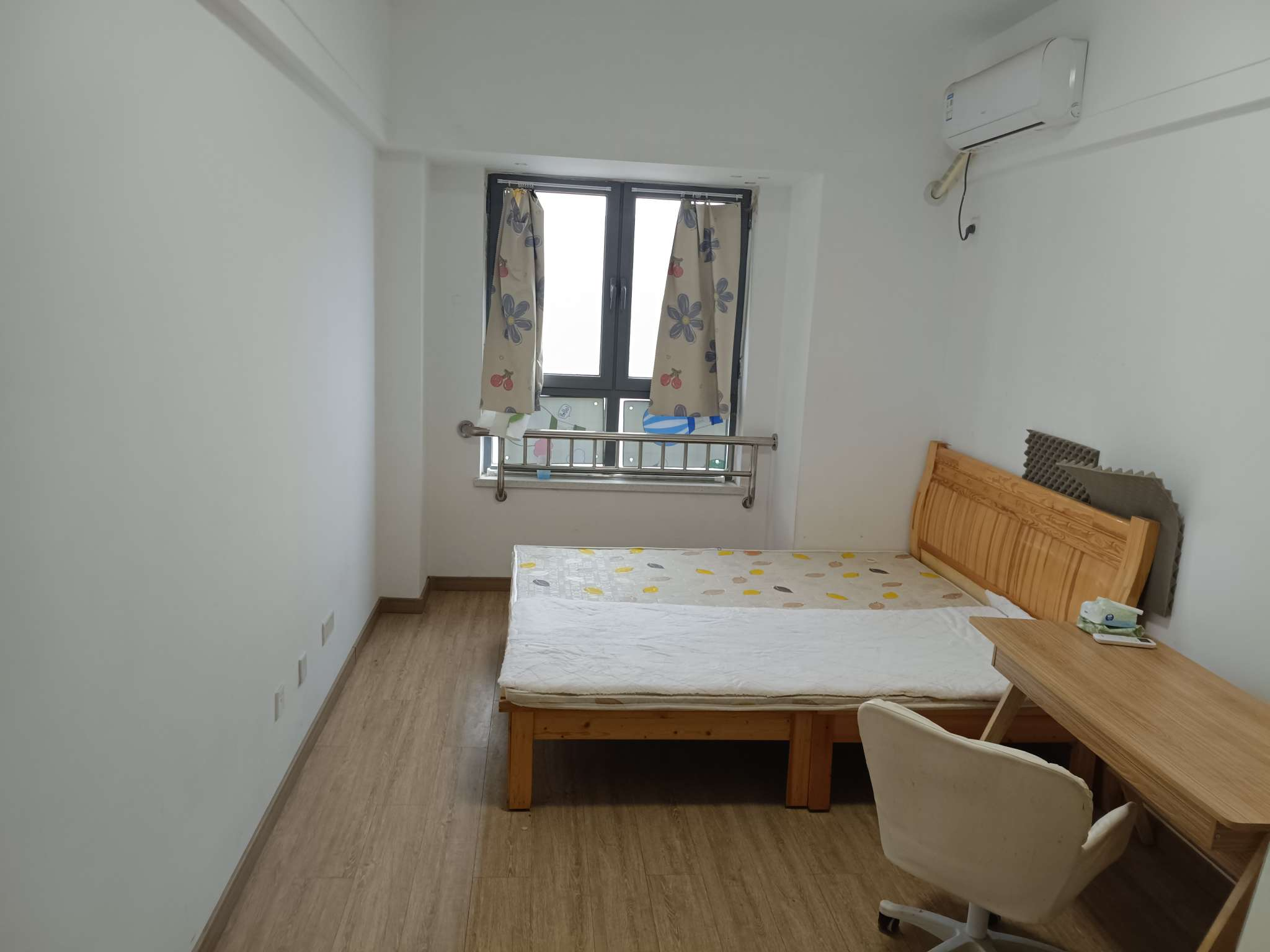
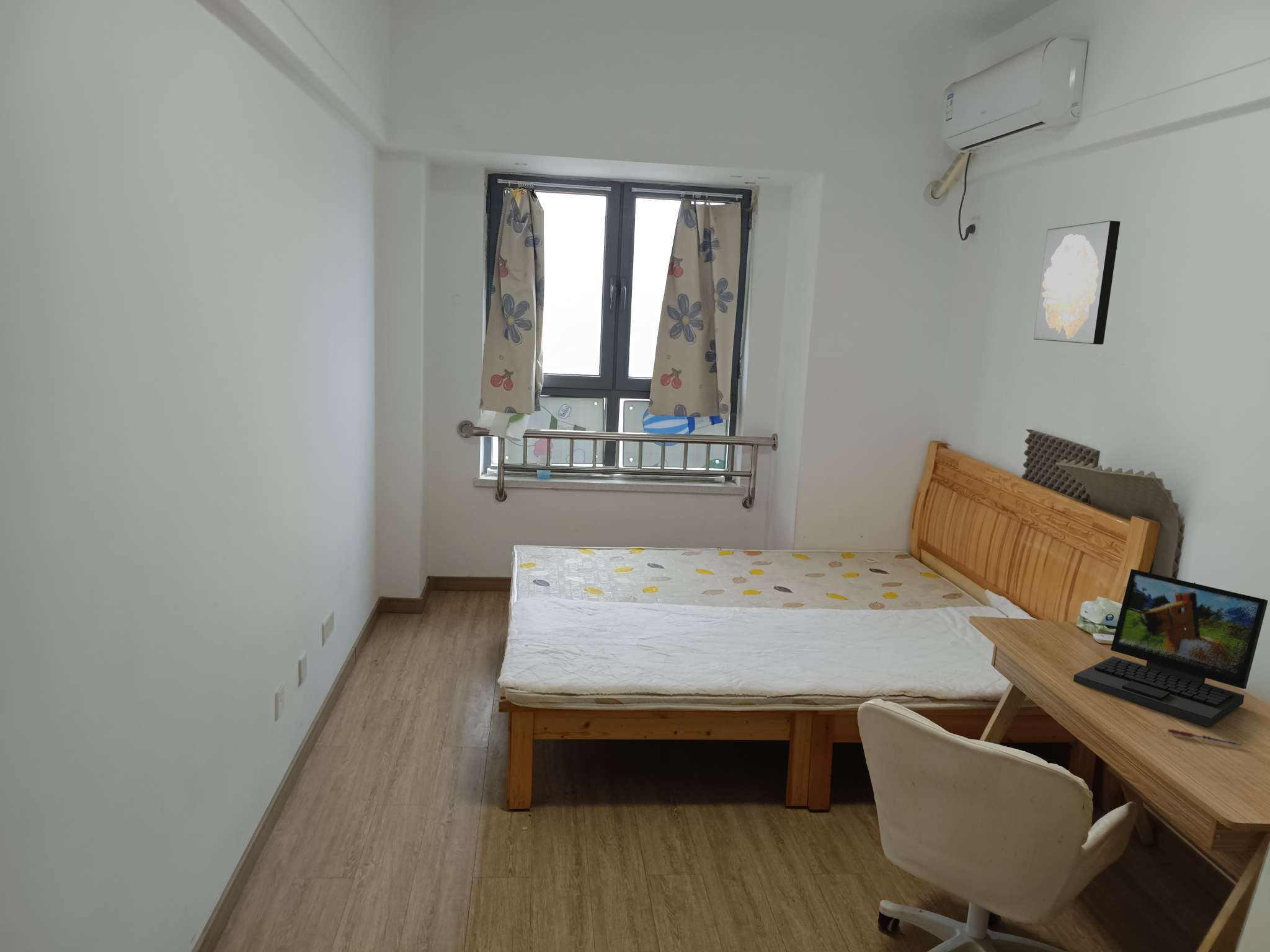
+ laptop [1073,568,1269,728]
+ pen [1167,728,1243,747]
+ wall art [1033,220,1121,345]
